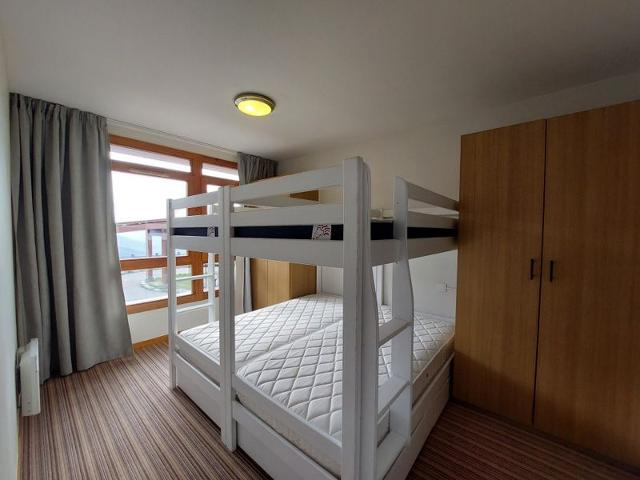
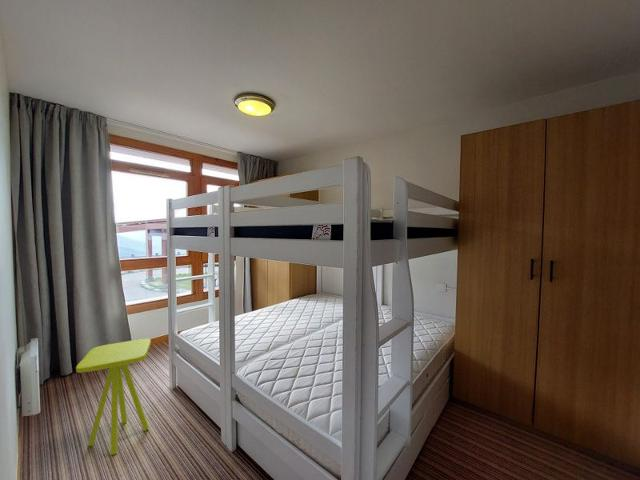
+ side table [75,338,152,456]
